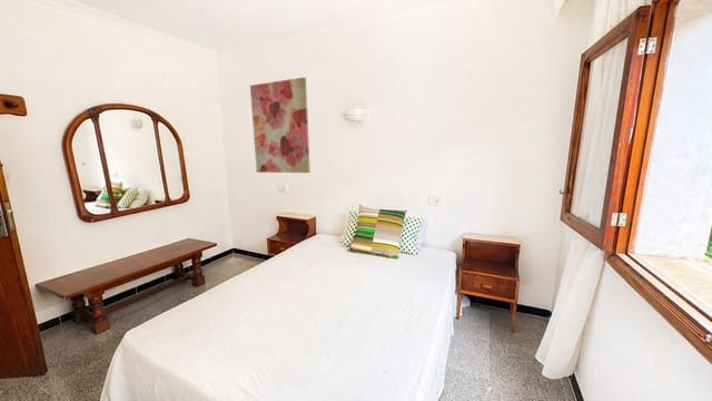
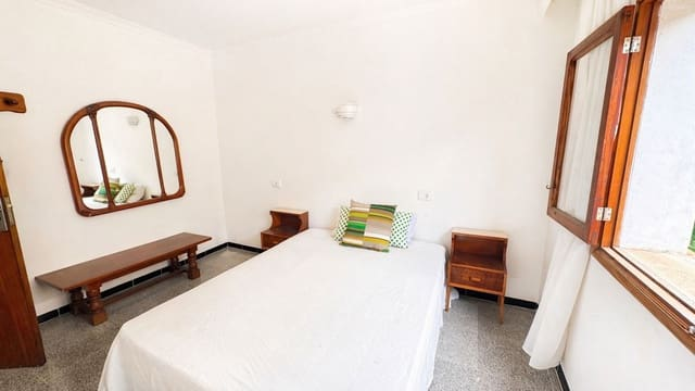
- wall art [249,76,312,174]
